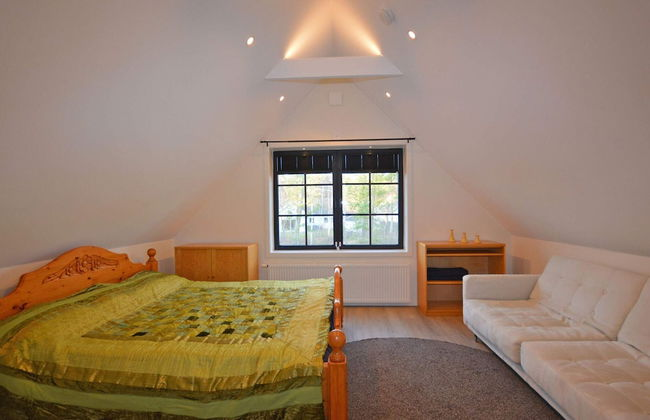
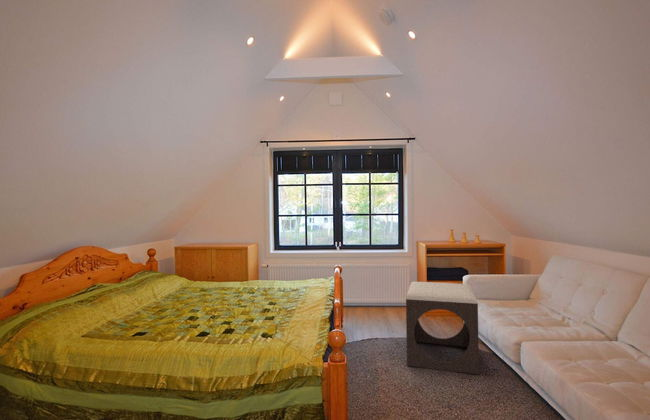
+ footstool [405,281,480,375]
